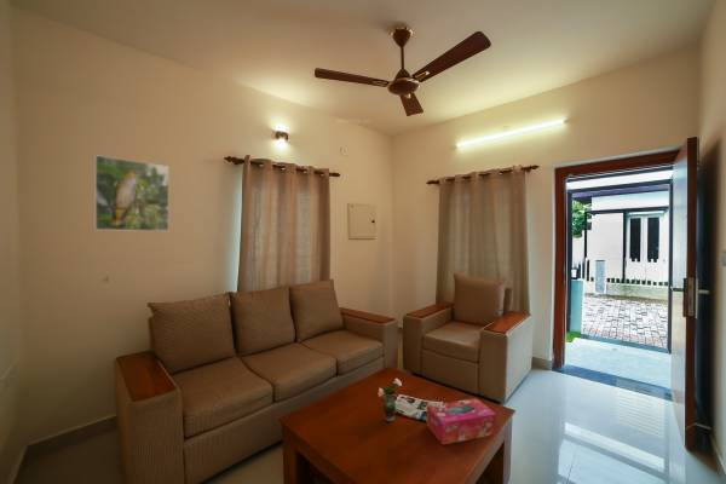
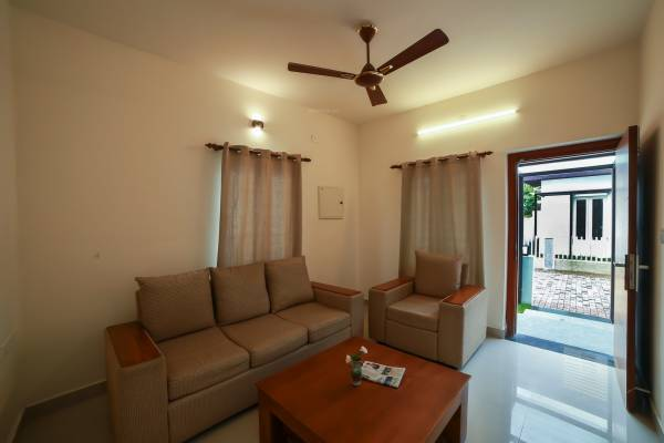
- tissue box [426,397,497,445]
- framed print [93,154,171,232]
